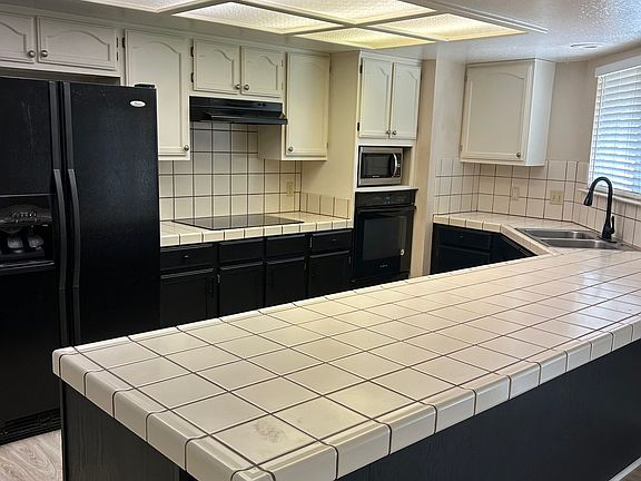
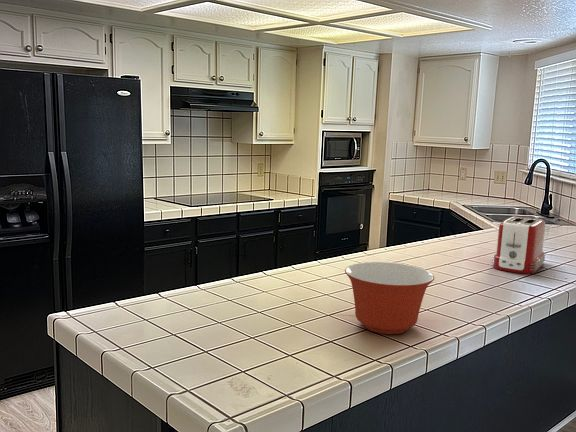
+ toaster [491,215,546,275]
+ mixing bowl [344,261,435,335]
